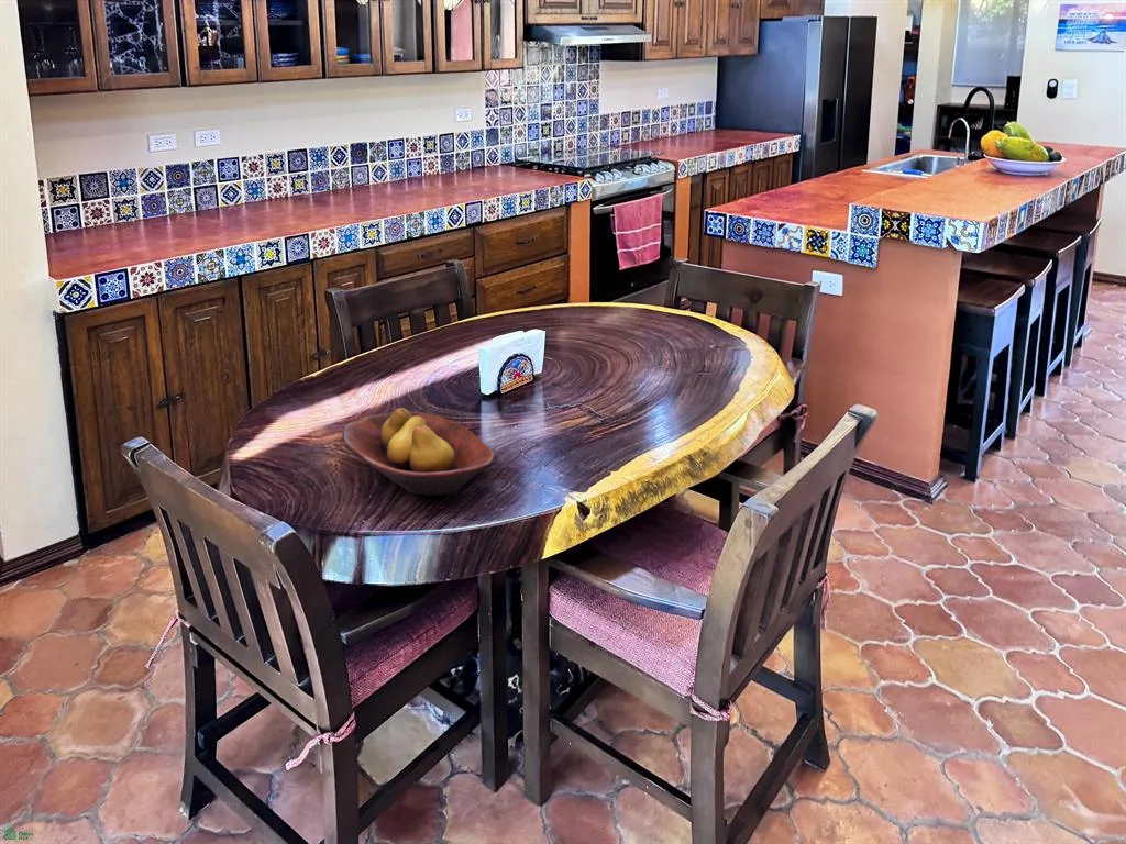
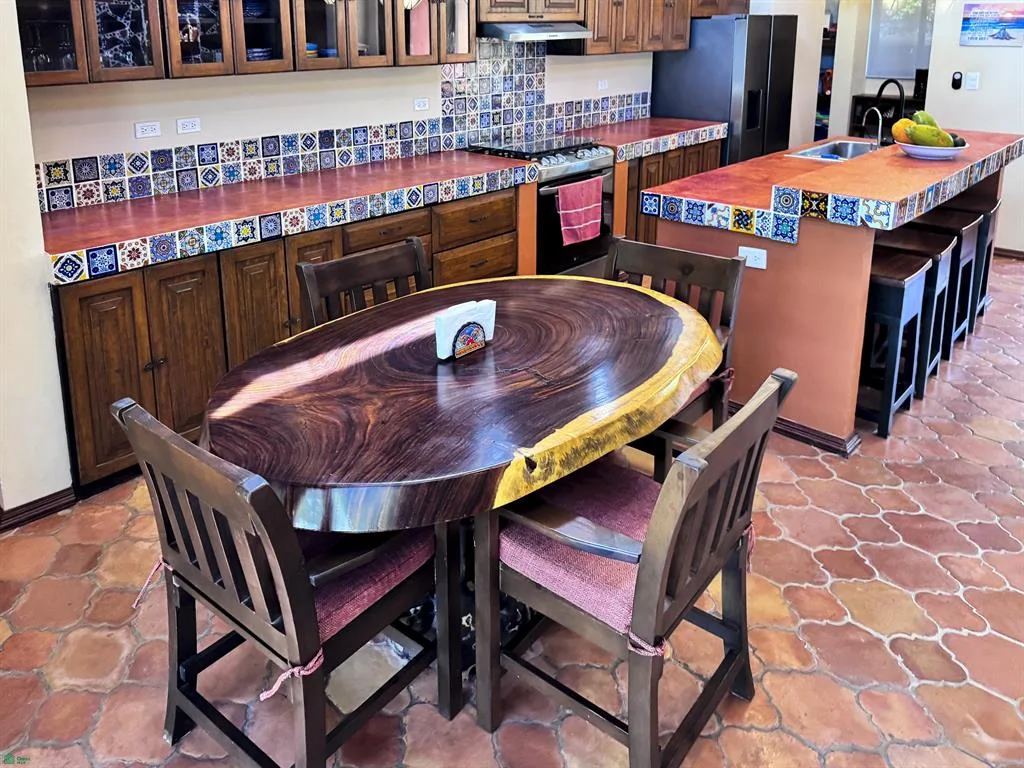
- fruit bowl [342,407,496,497]
